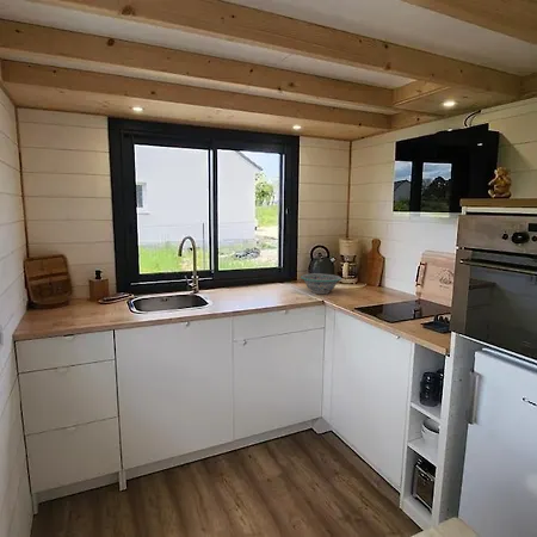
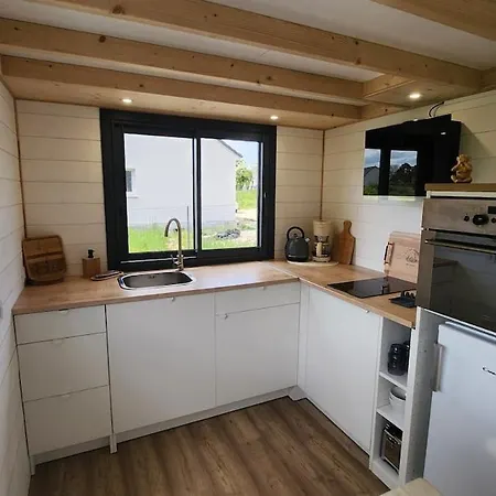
- decorative bowl [300,272,342,295]
